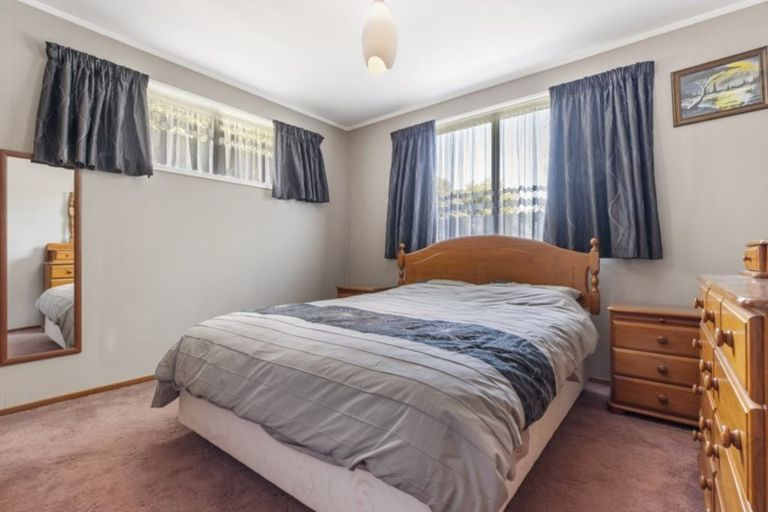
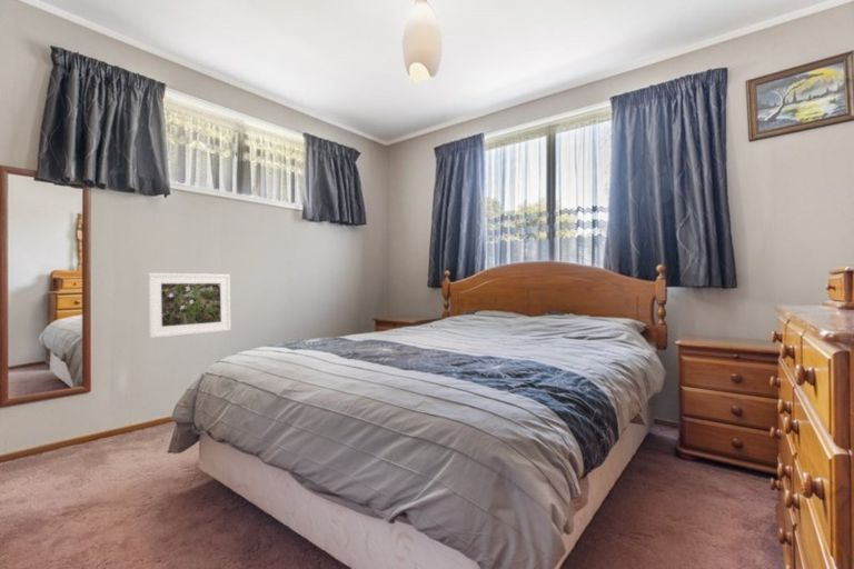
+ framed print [147,272,232,339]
